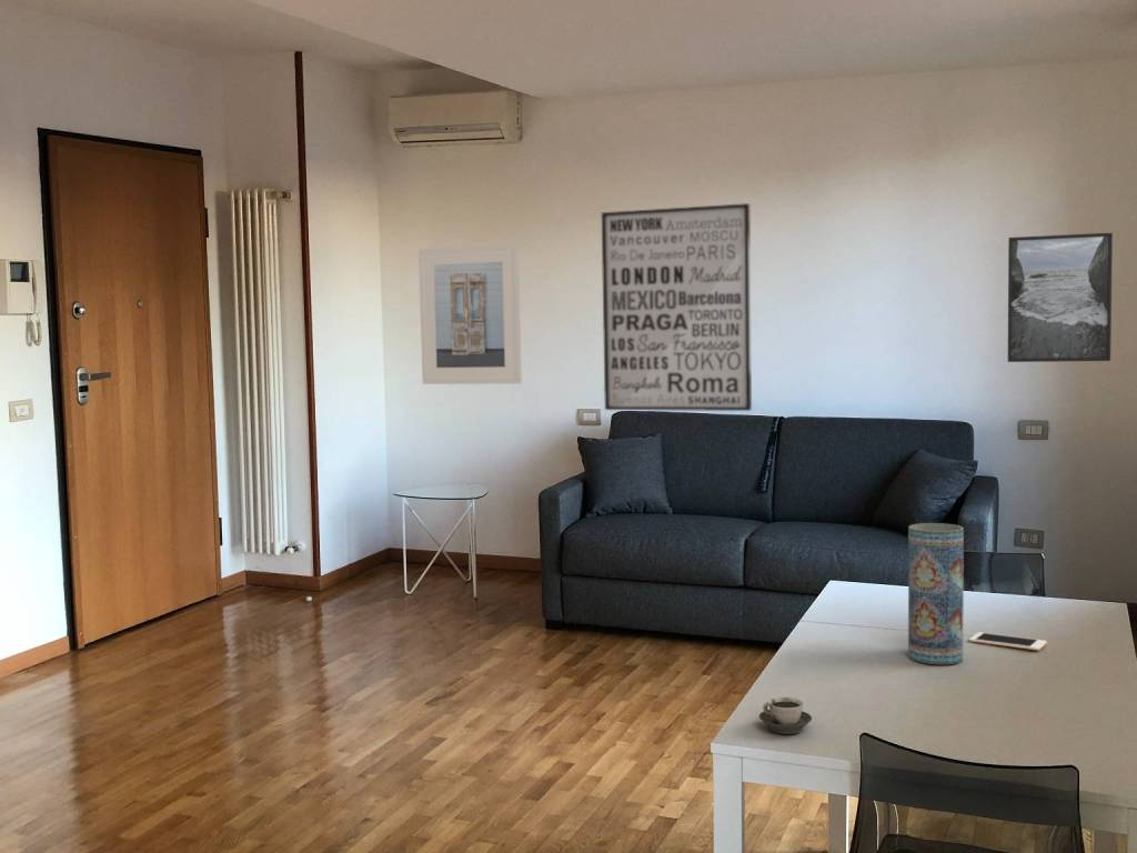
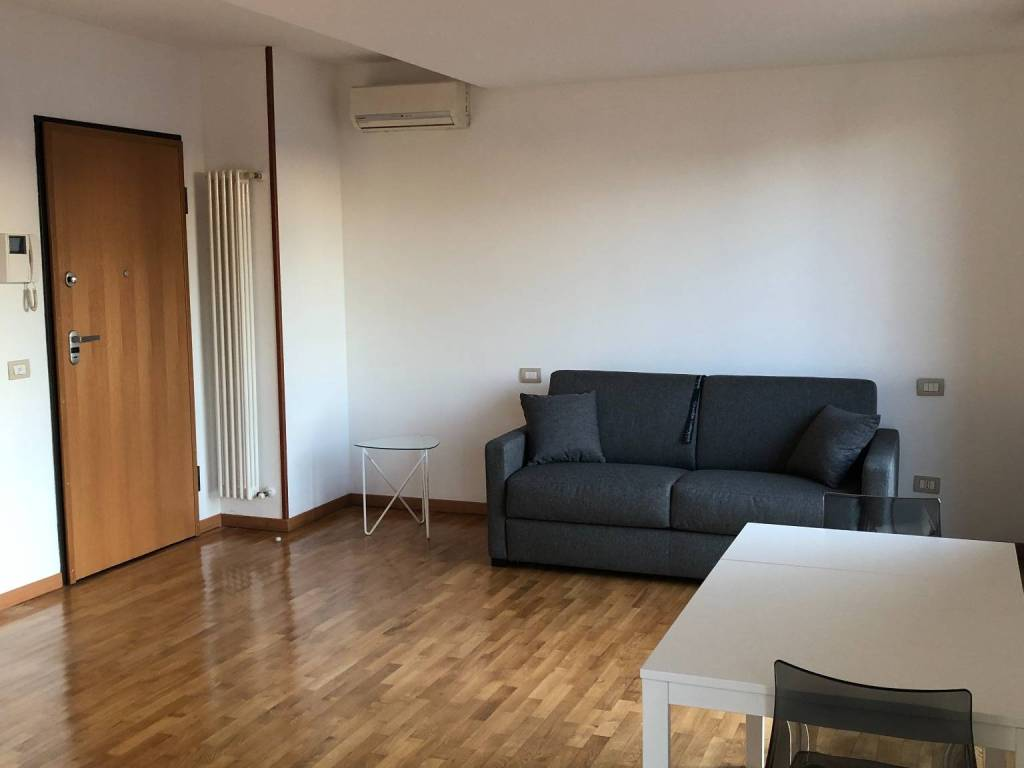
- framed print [417,243,523,385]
- cup [758,696,813,735]
- cell phone [968,631,1048,652]
- vase [907,522,965,665]
- wall art [601,202,753,412]
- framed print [1007,232,1114,363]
